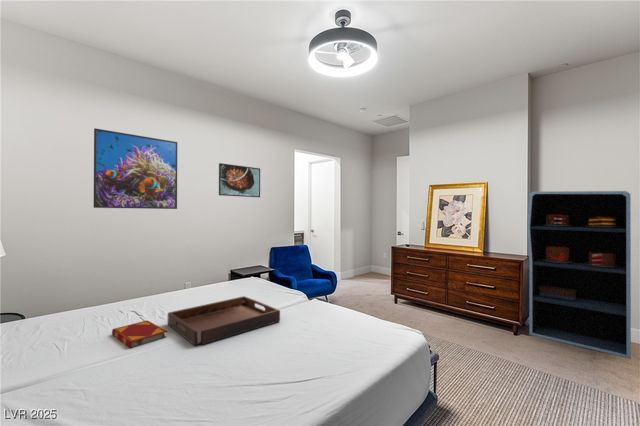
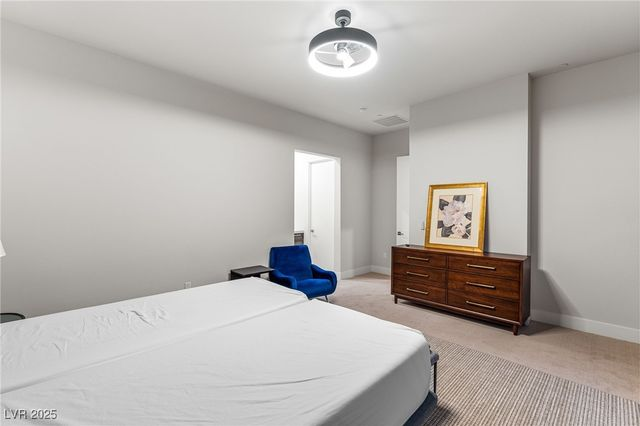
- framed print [218,162,261,198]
- bookshelf [526,190,632,359]
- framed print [93,127,178,210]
- hardback book [111,319,168,350]
- serving tray [167,295,281,346]
